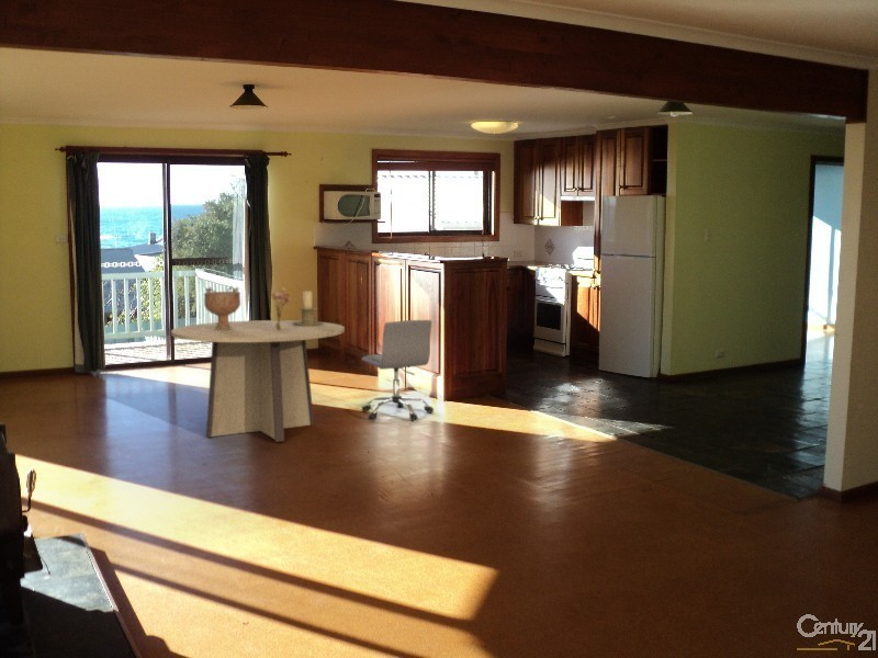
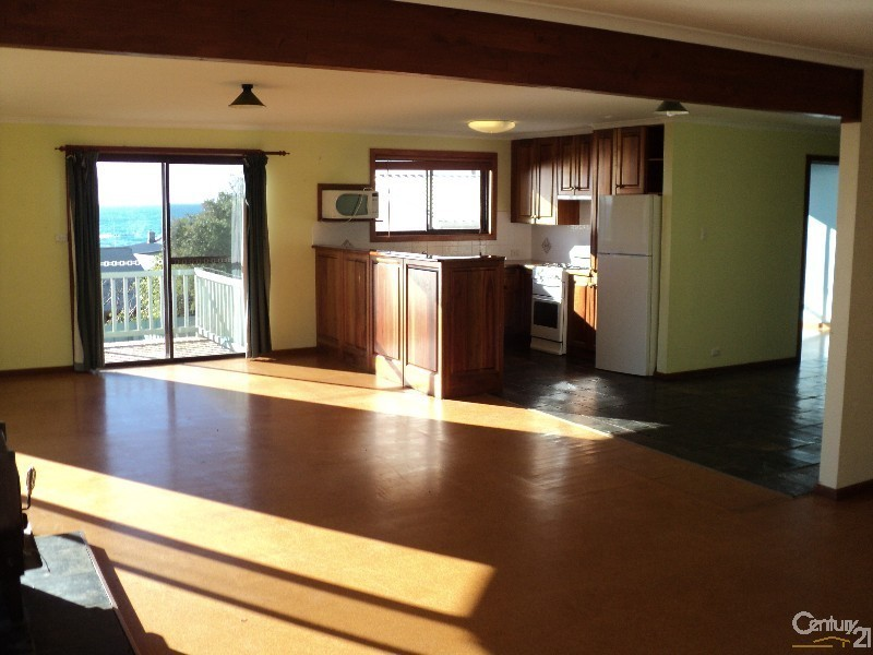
- chair [360,319,435,422]
- candle holder [292,291,325,326]
- bouquet [271,287,292,331]
- decorative bowl [203,285,241,330]
- dining table [170,319,346,443]
